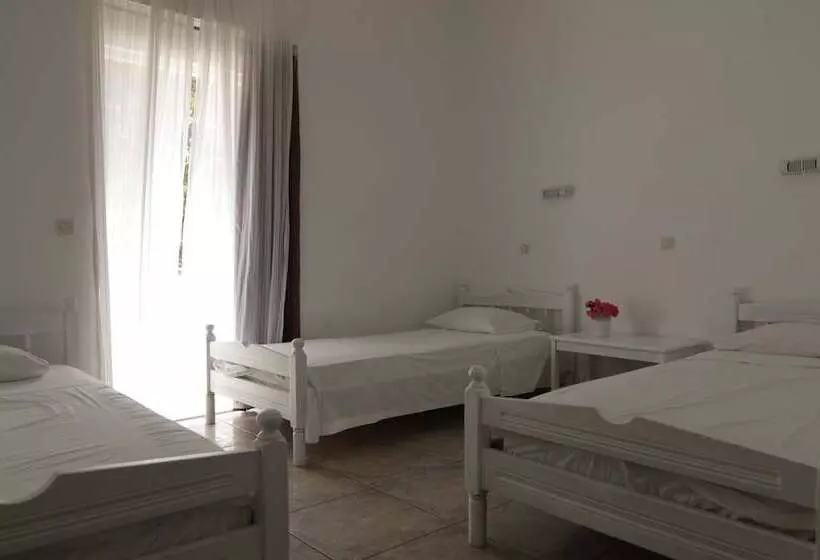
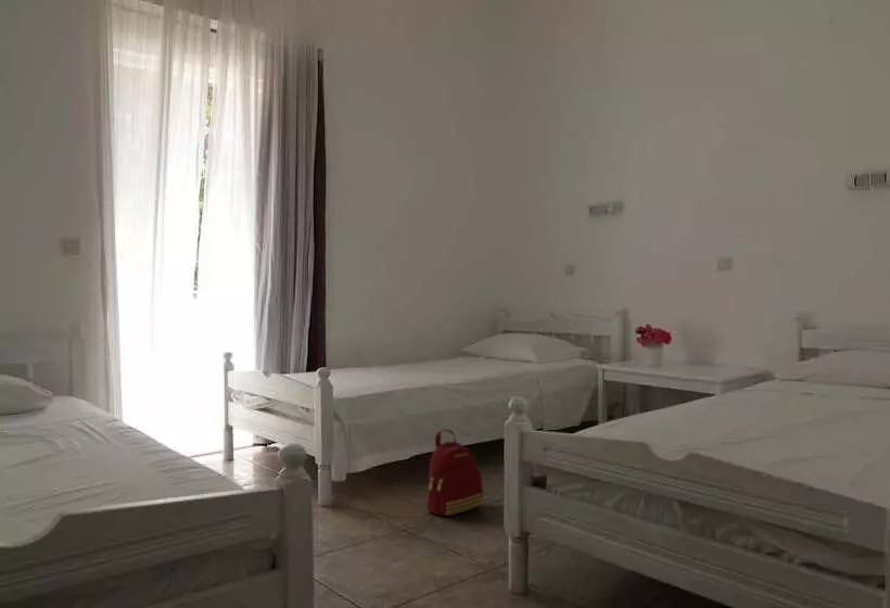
+ backpack [425,429,484,517]
